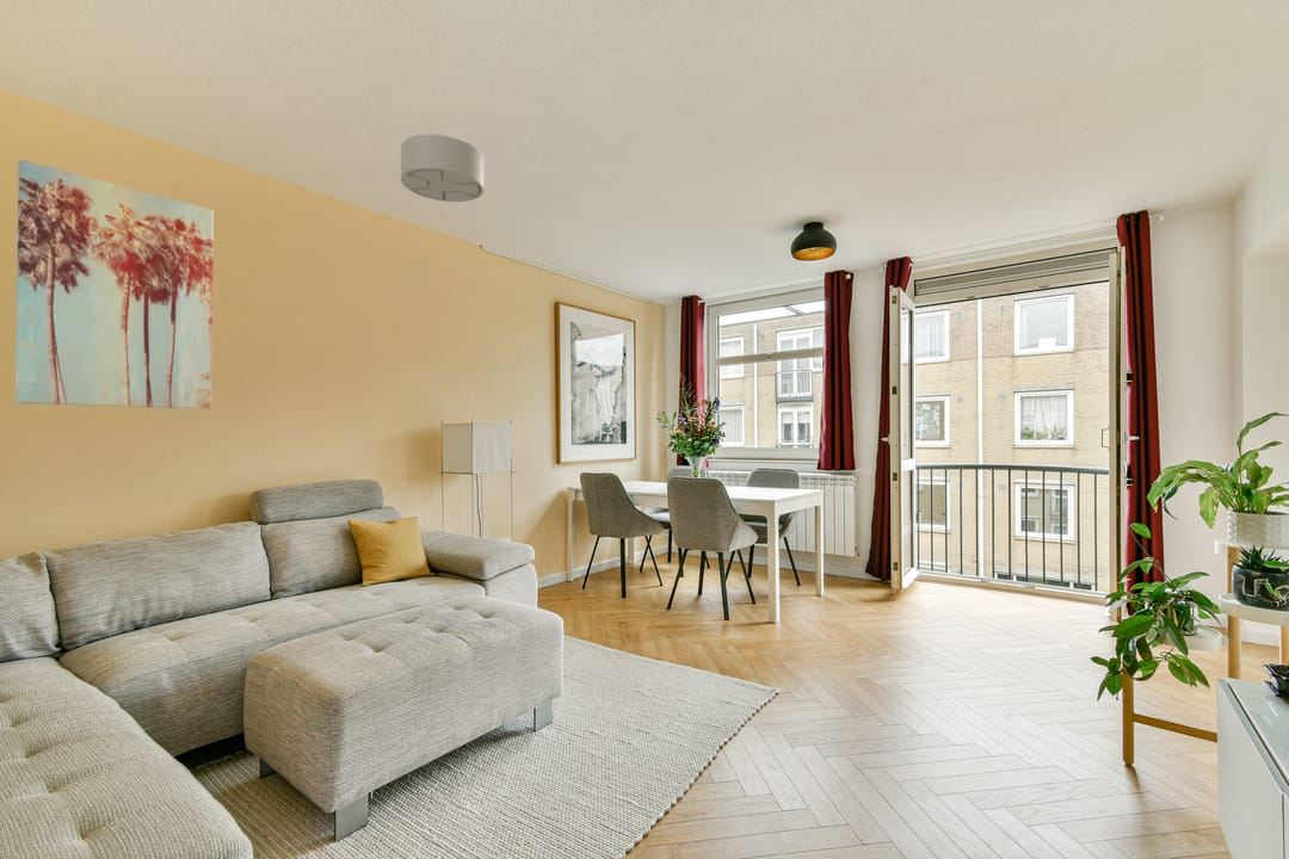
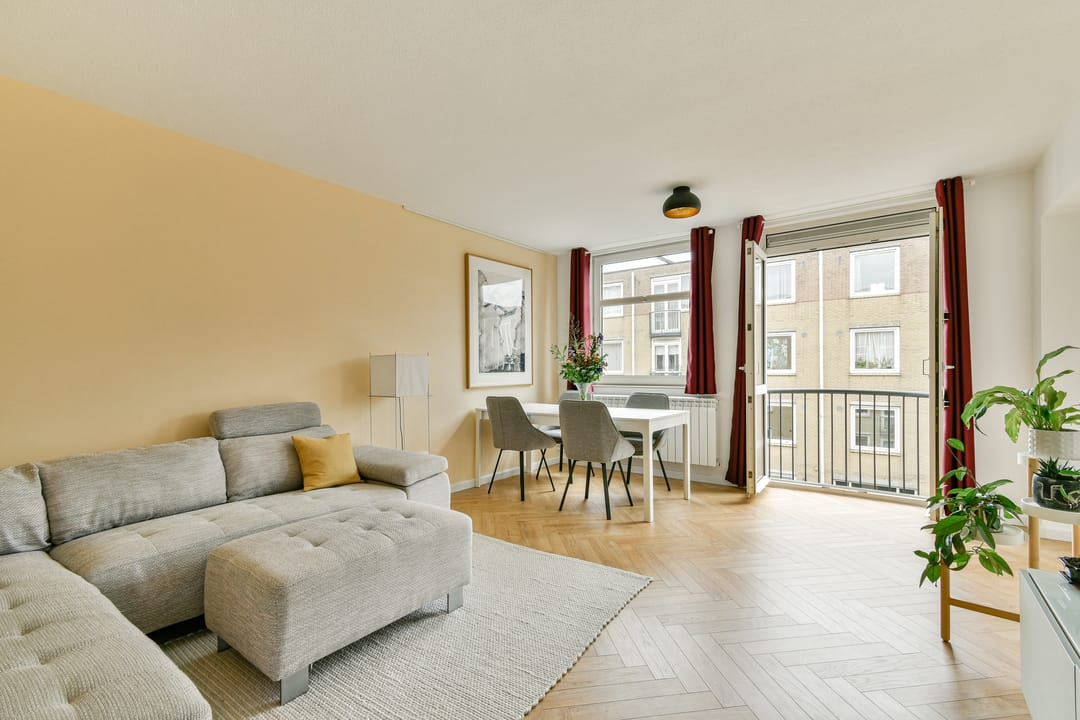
- wall art [14,159,215,410]
- ceiling light [400,134,485,203]
